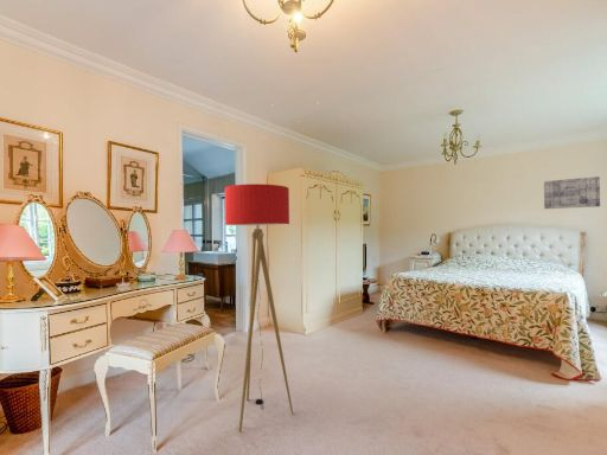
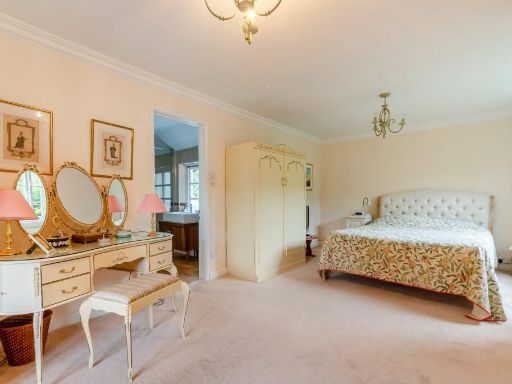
- floor lamp [224,182,294,432]
- wall art [543,175,601,210]
